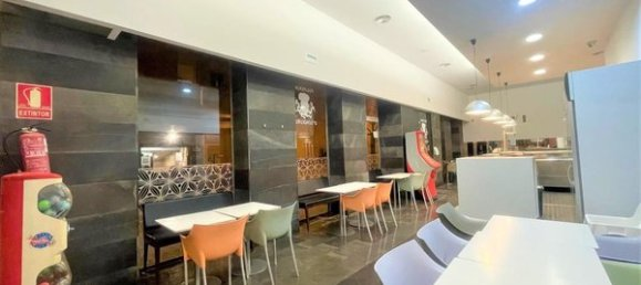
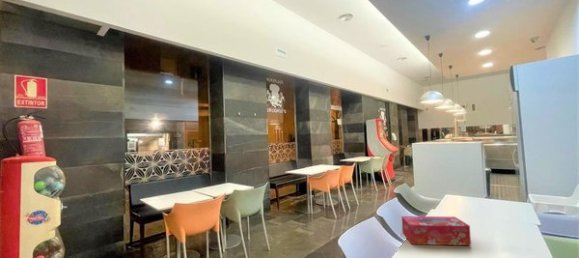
+ tissue box [401,215,472,246]
